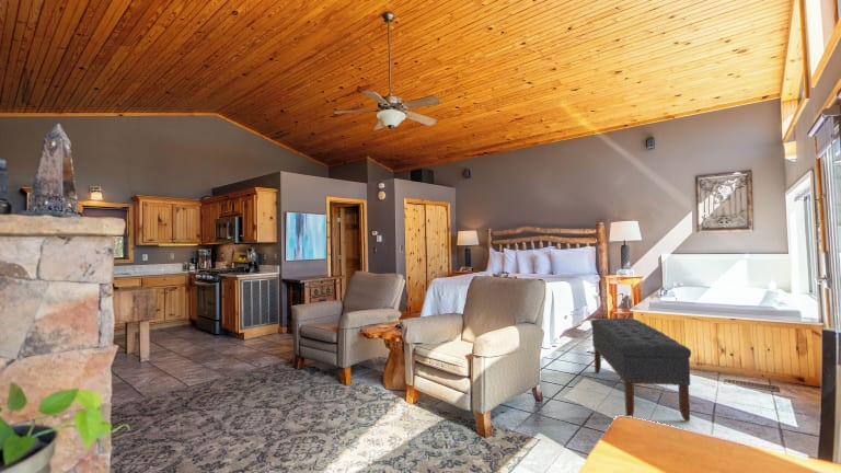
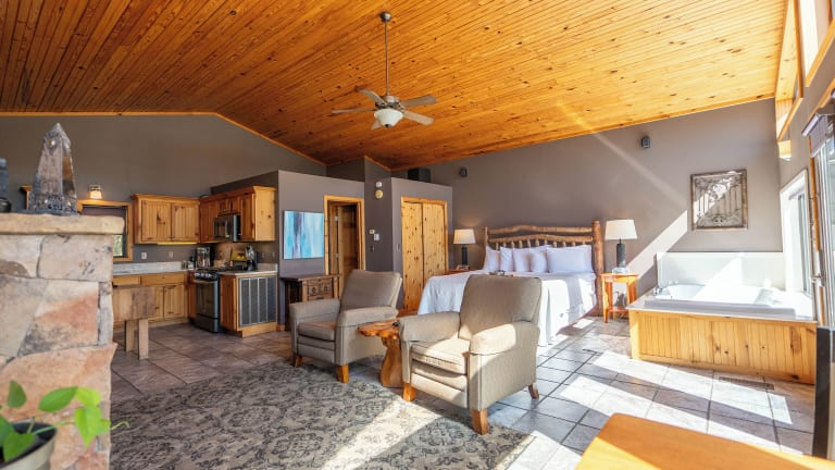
- bench [590,318,692,422]
